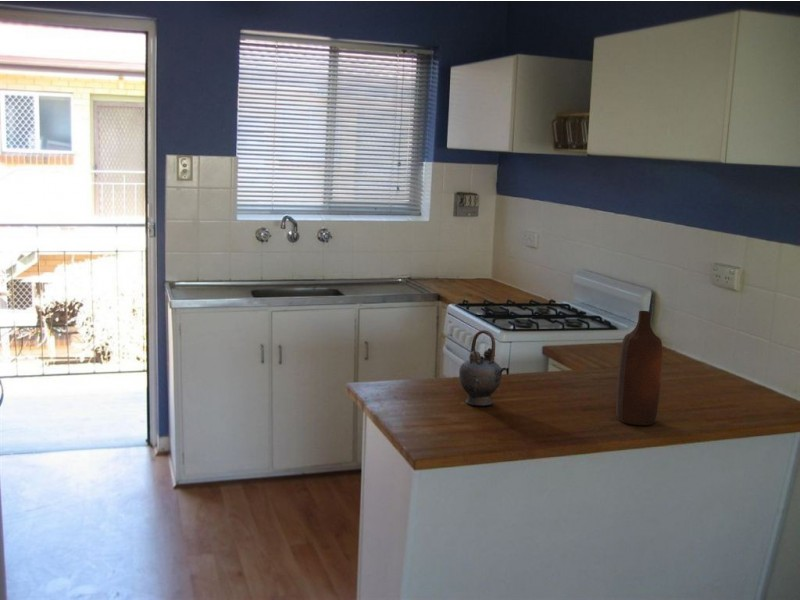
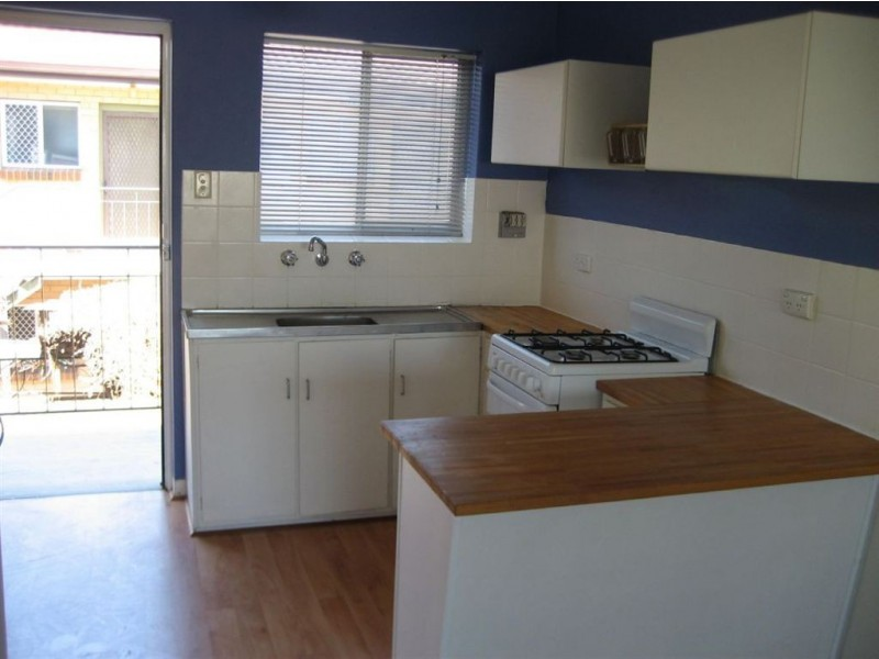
- teapot [458,329,508,407]
- bottle [615,310,663,426]
